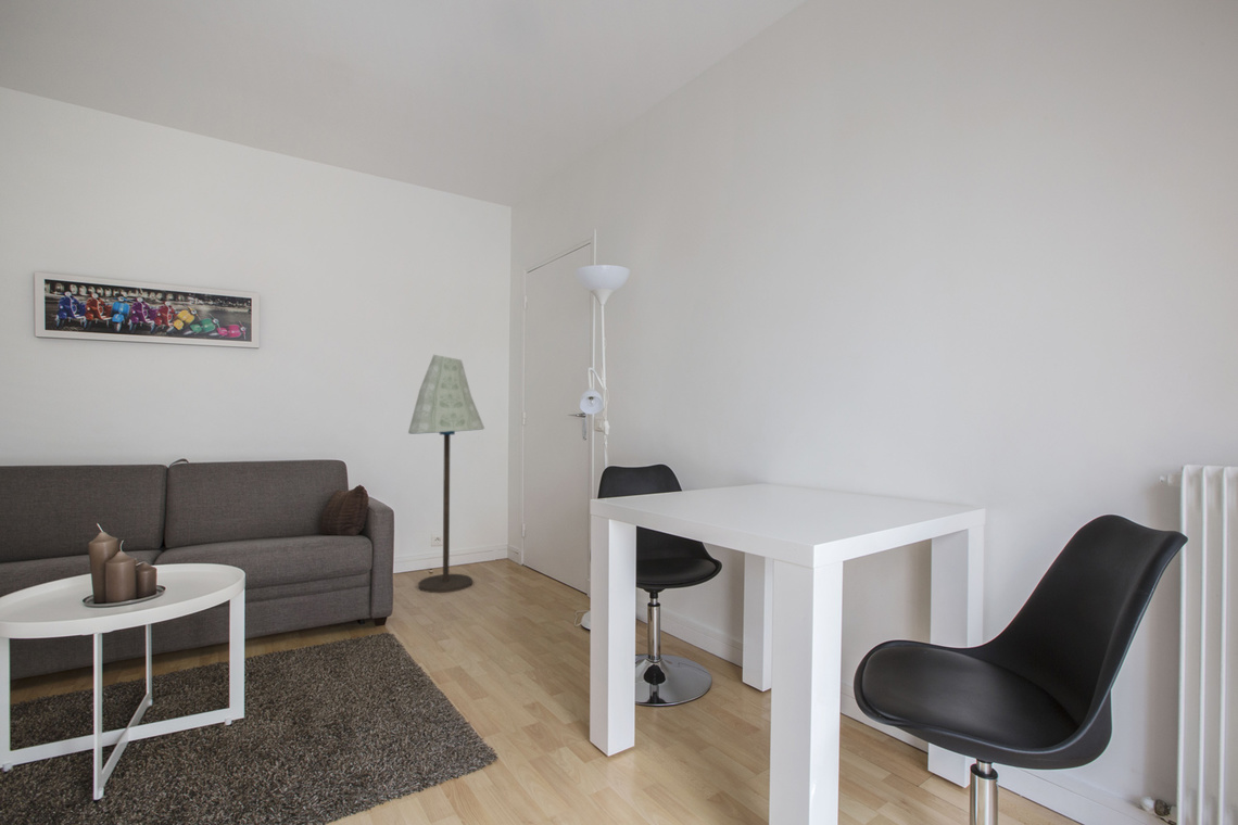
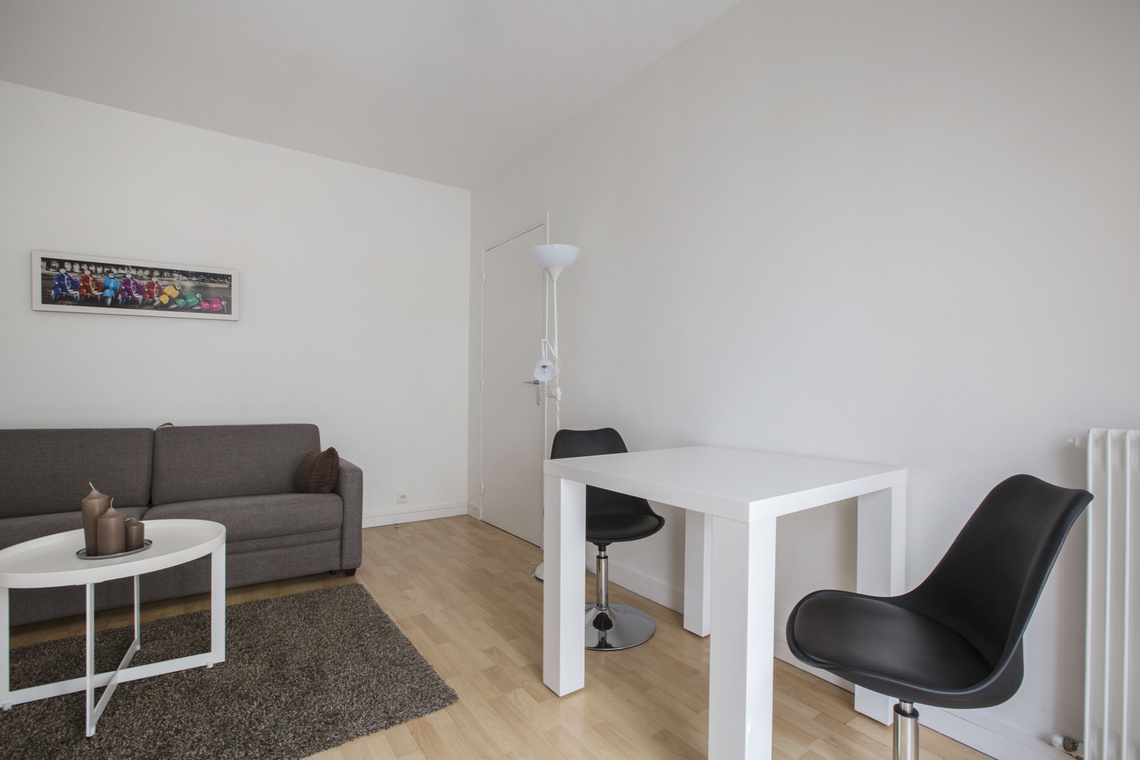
- floor lamp [407,354,485,594]
